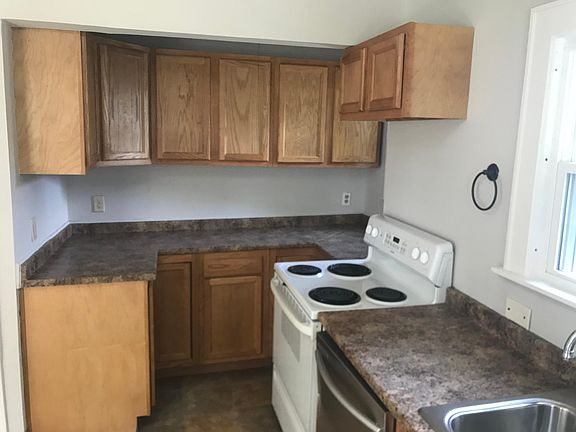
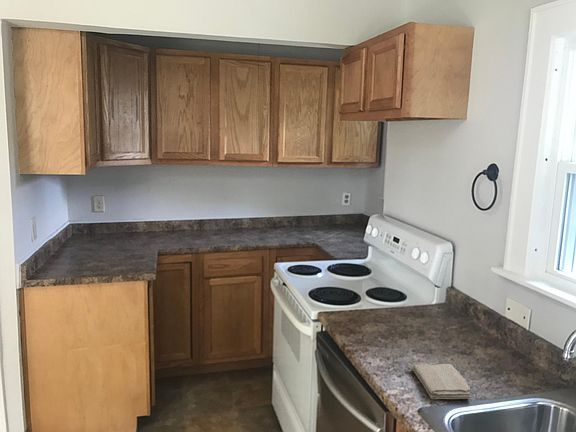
+ washcloth [411,363,472,400]
